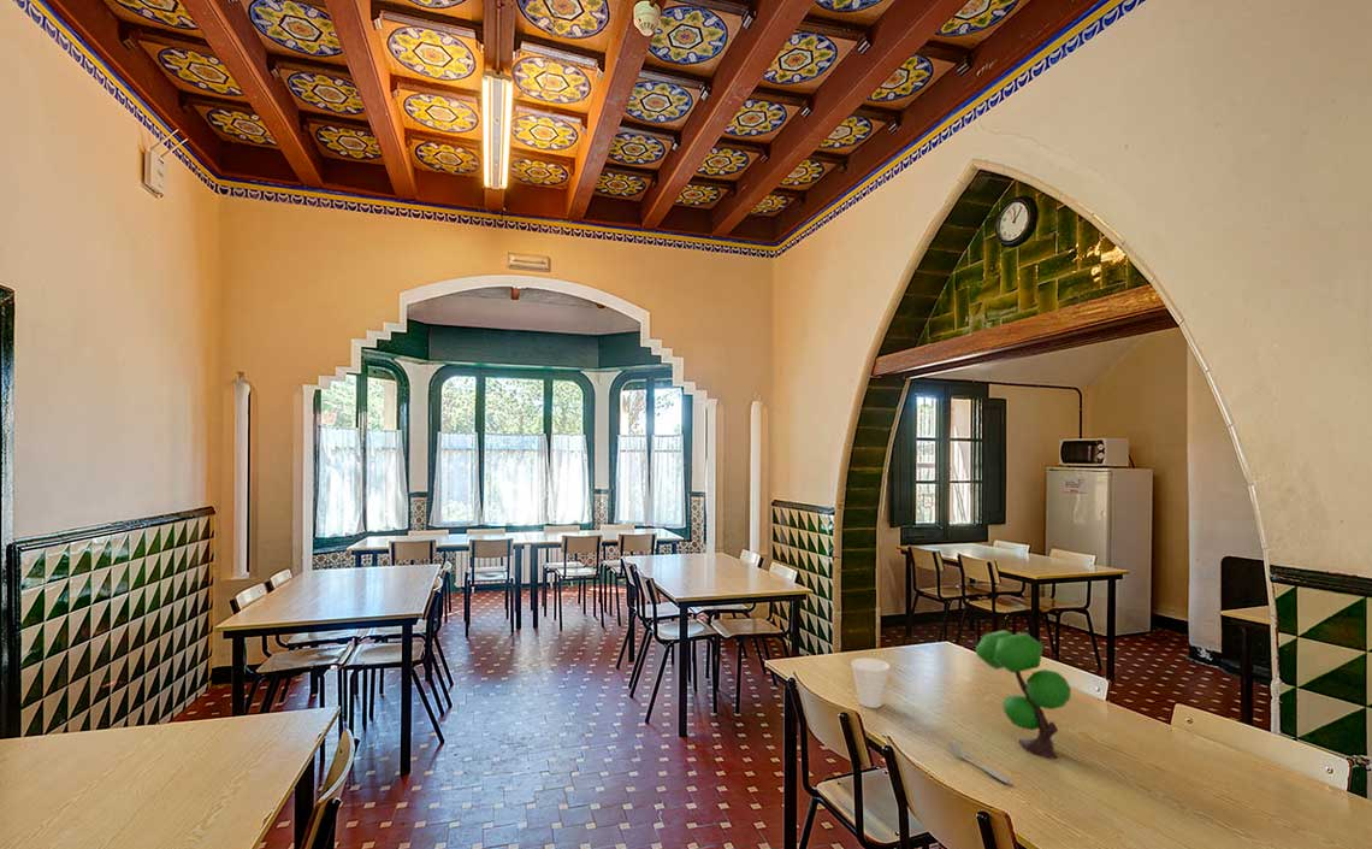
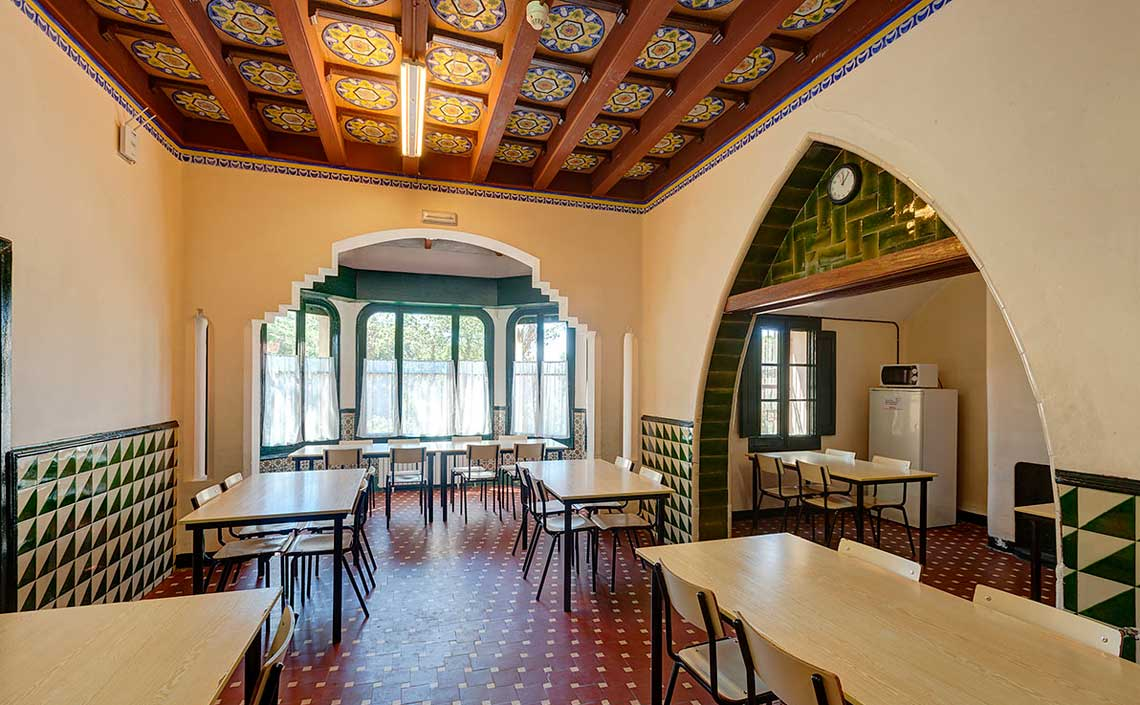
- spoon [948,741,1013,785]
- cup [850,658,891,709]
- plant [974,629,1072,760]
